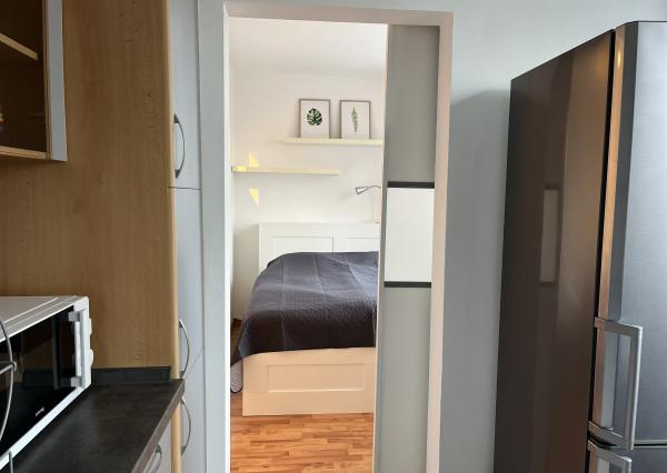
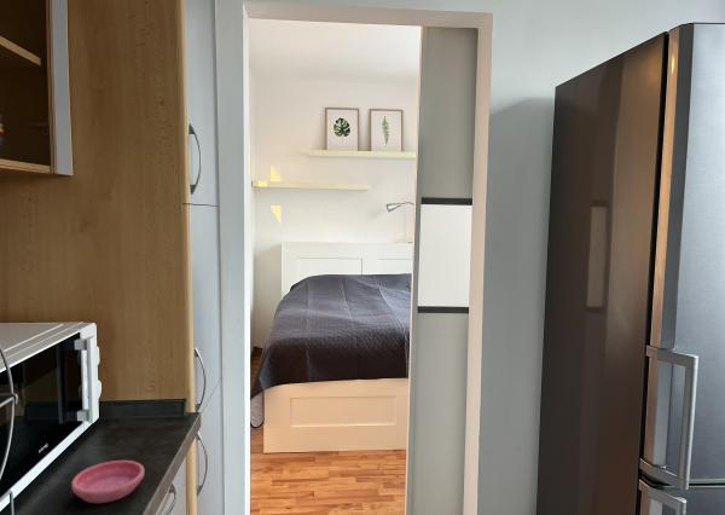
+ saucer [70,459,145,504]
